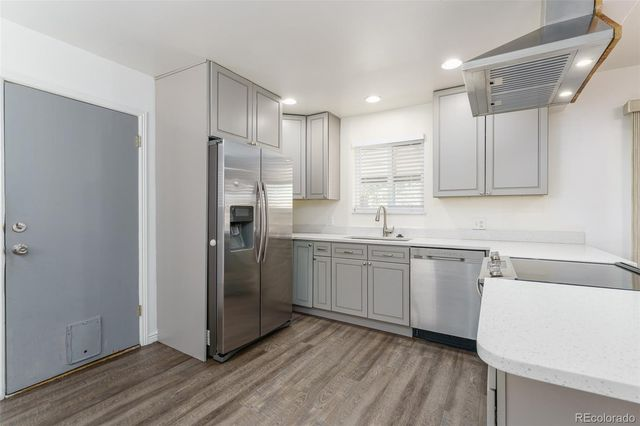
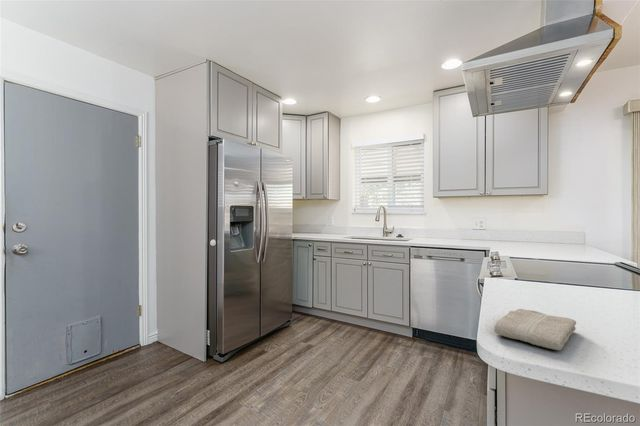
+ washcloth [493,308,577,351]
